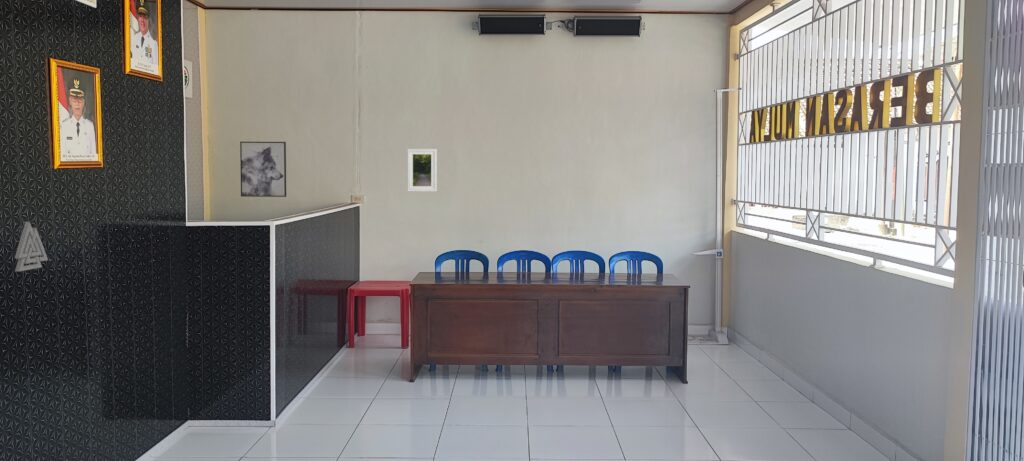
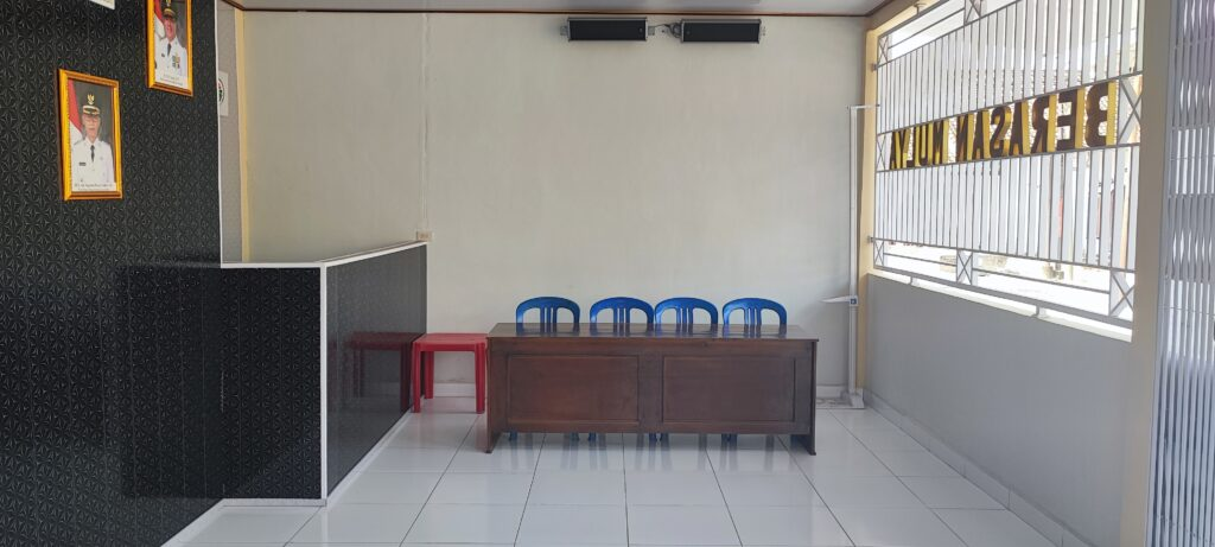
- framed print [407,148,438,193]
- wall art [239,141,287,198]
- decorative emblem [14,221,49,272]
